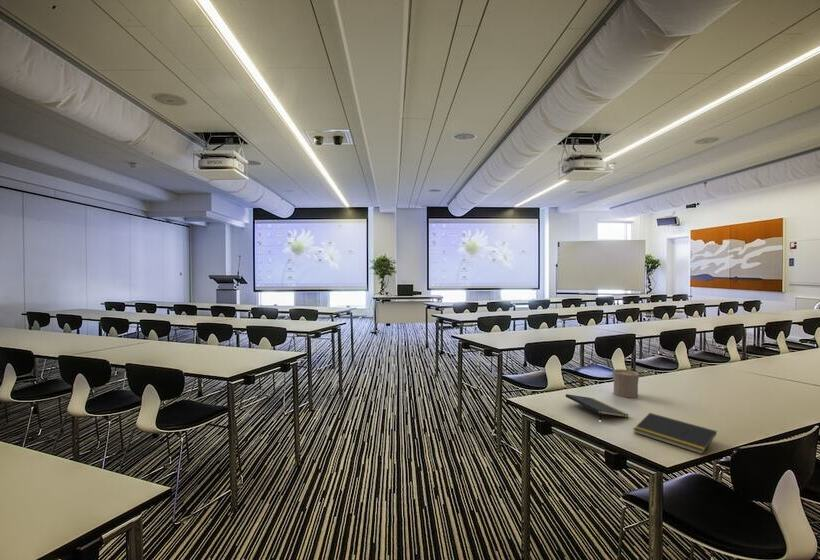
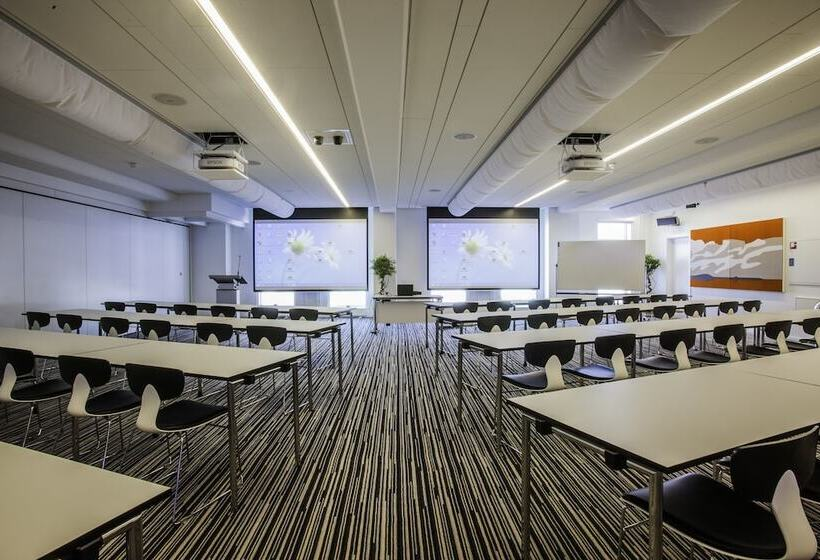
- notepad [632,412,718,455]
- cup [612,368,640,399]
- notepad [565,393,630,419]
